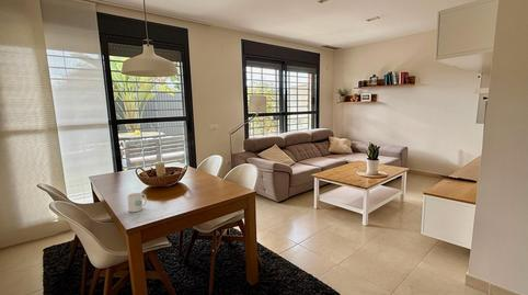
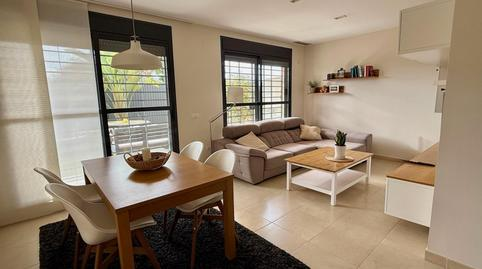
- mug [126,192,148,213]
